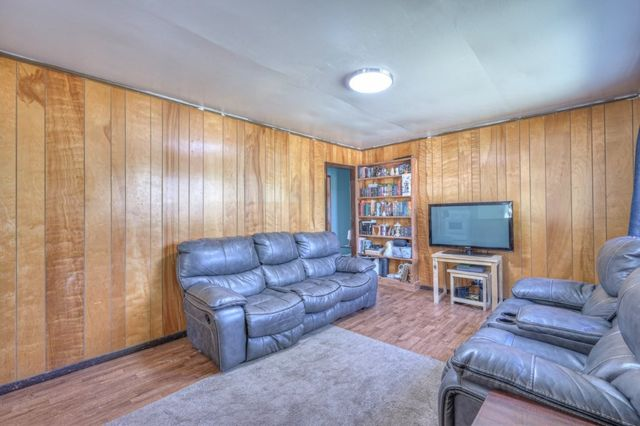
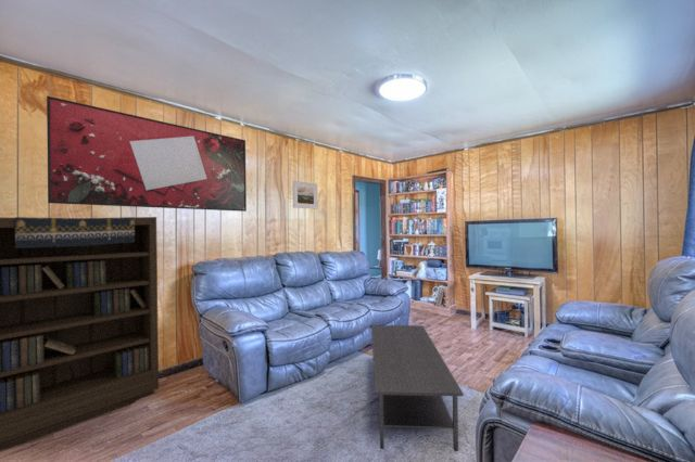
+ bookcase [0,216,160,451]
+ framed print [46,95,248,213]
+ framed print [292,180,318,210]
+ coffee table [370,324,465,452]
